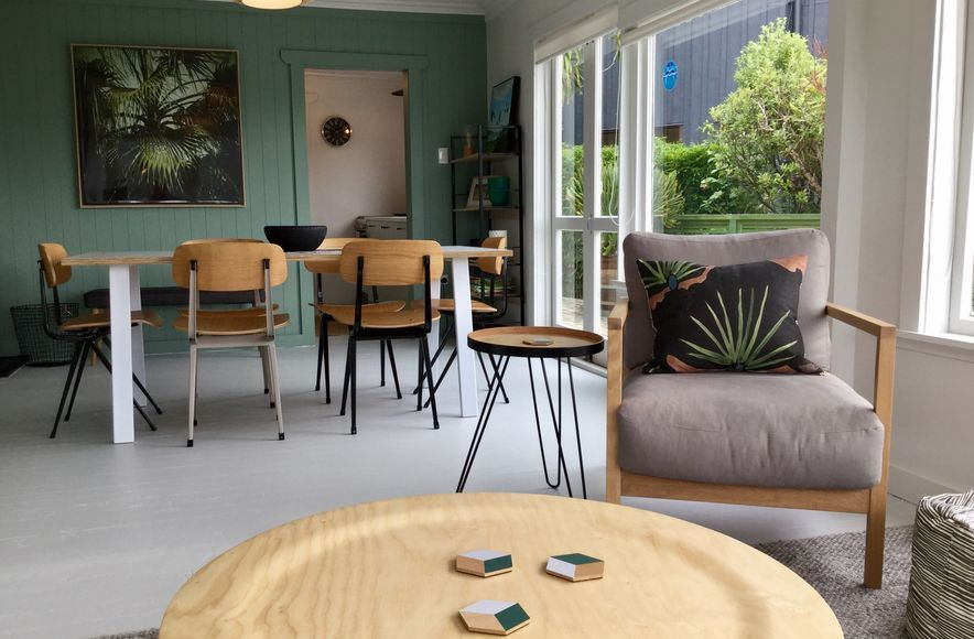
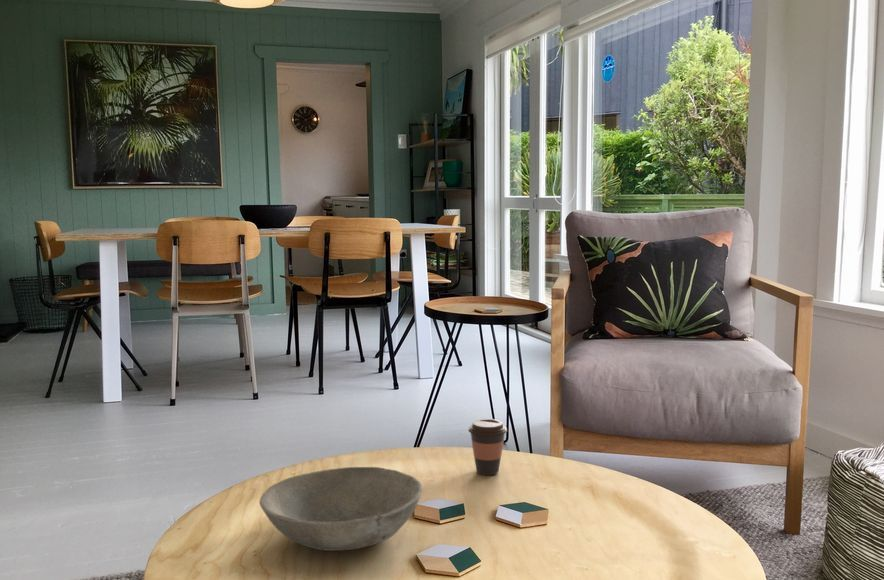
+ coffee cup [467,418,508,476]
+ bowl [258,466,423,552]
